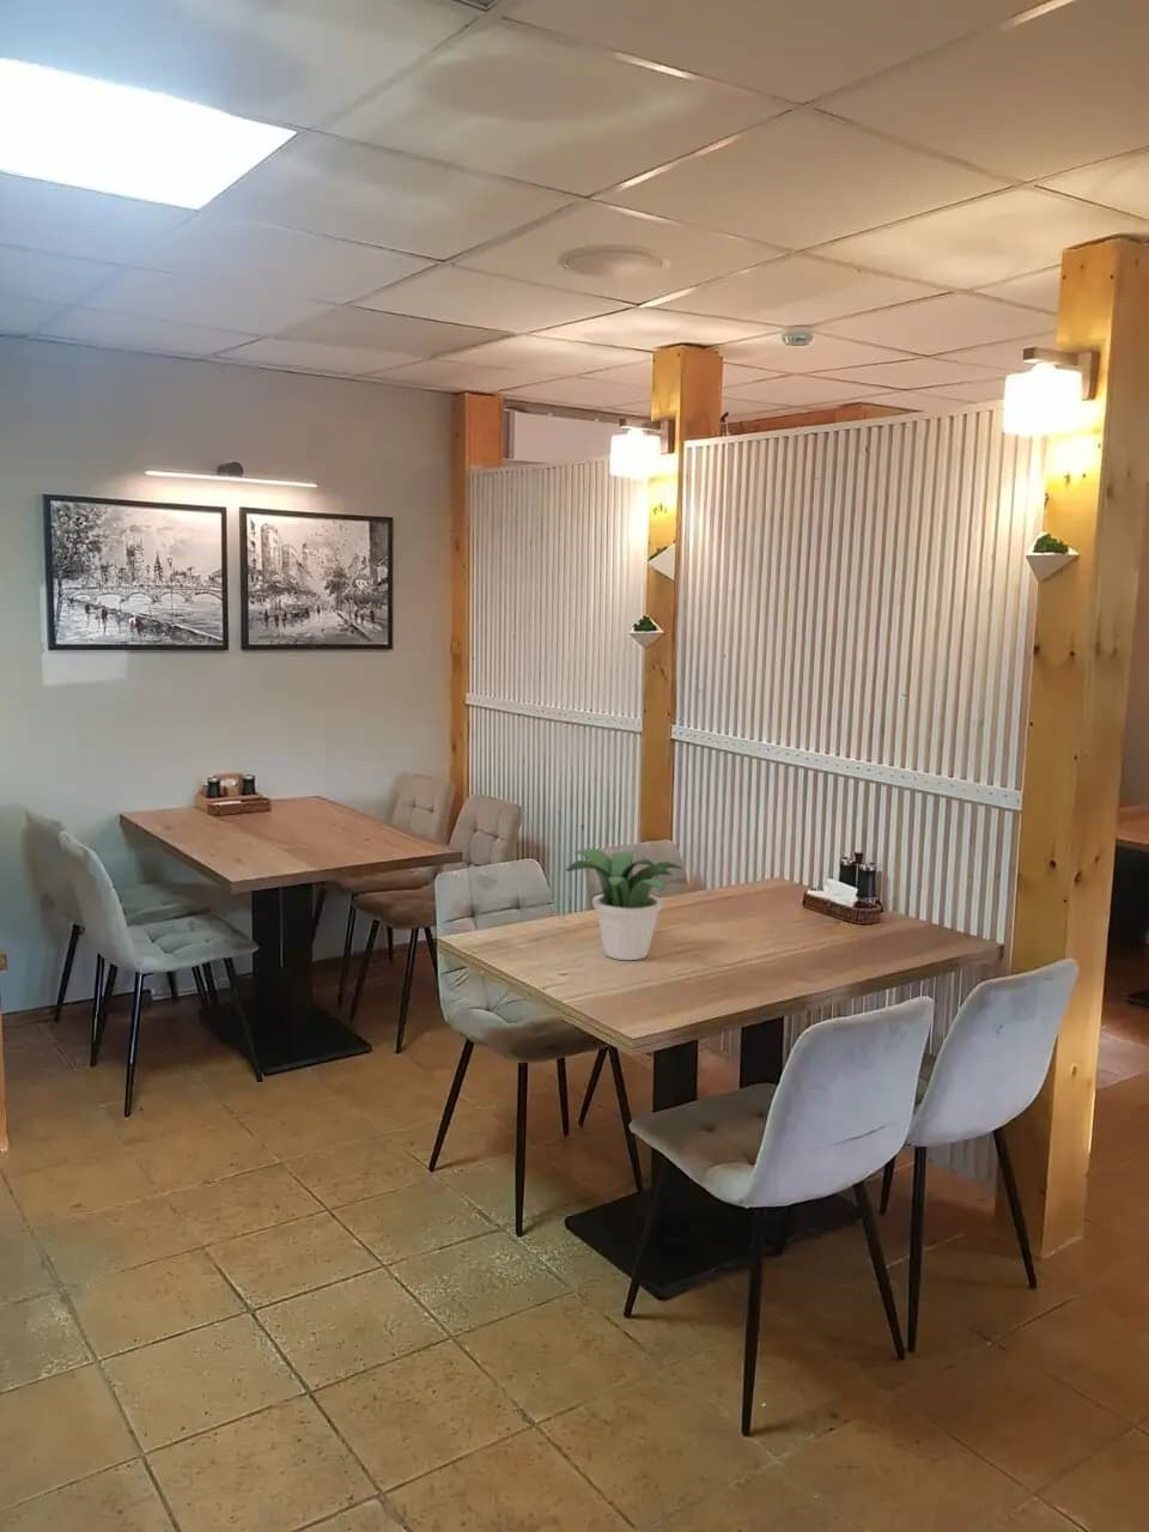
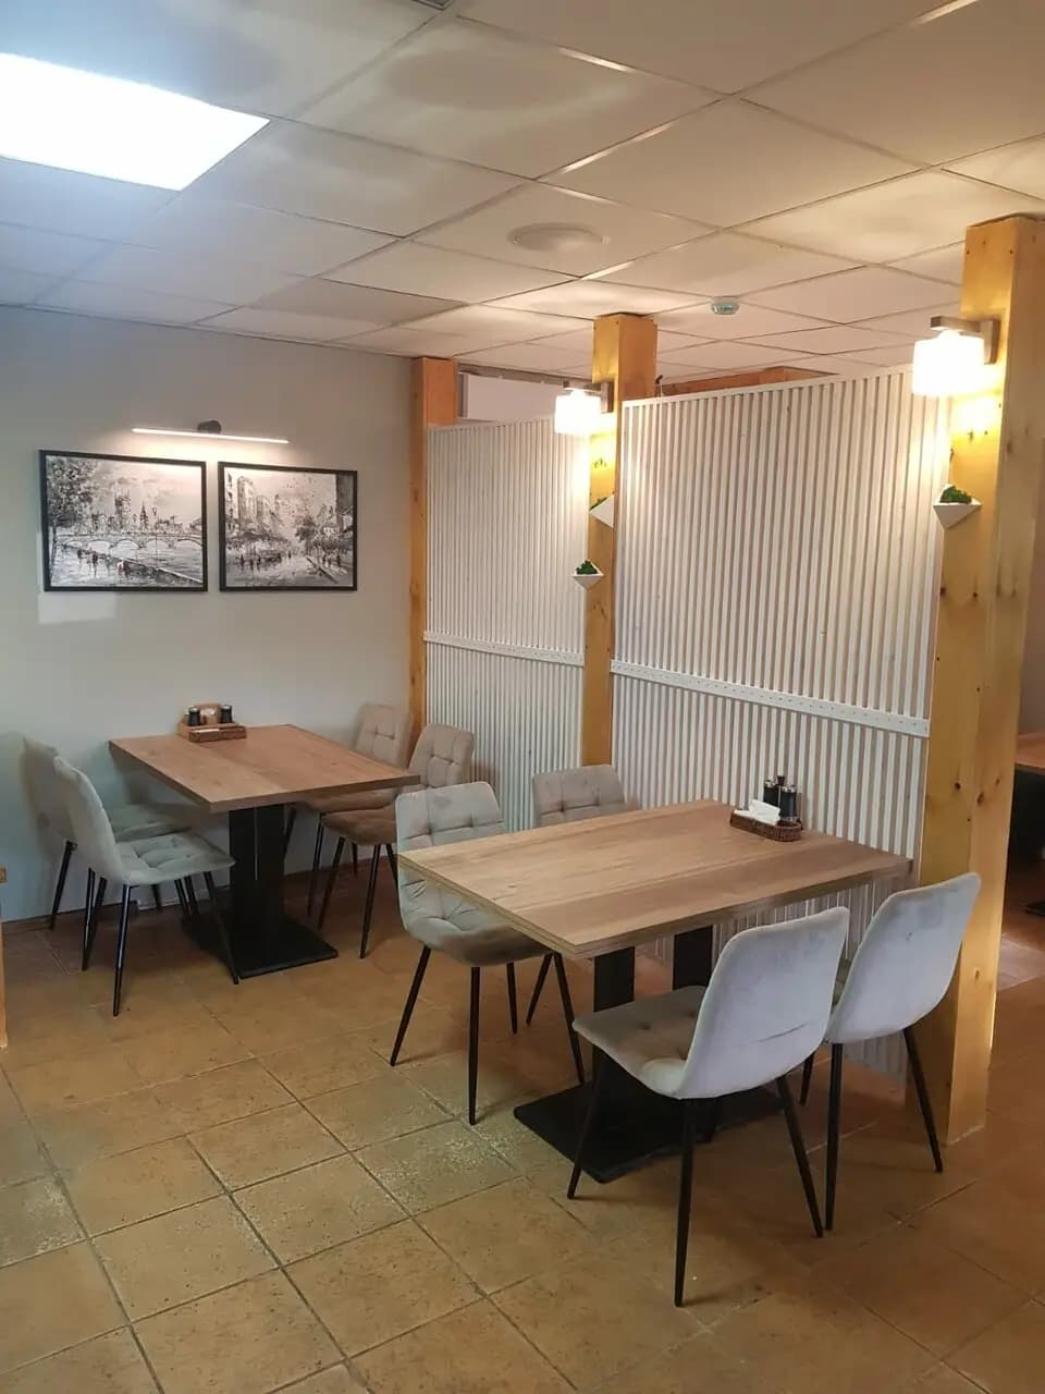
- potted plant [565,847,683,961]
